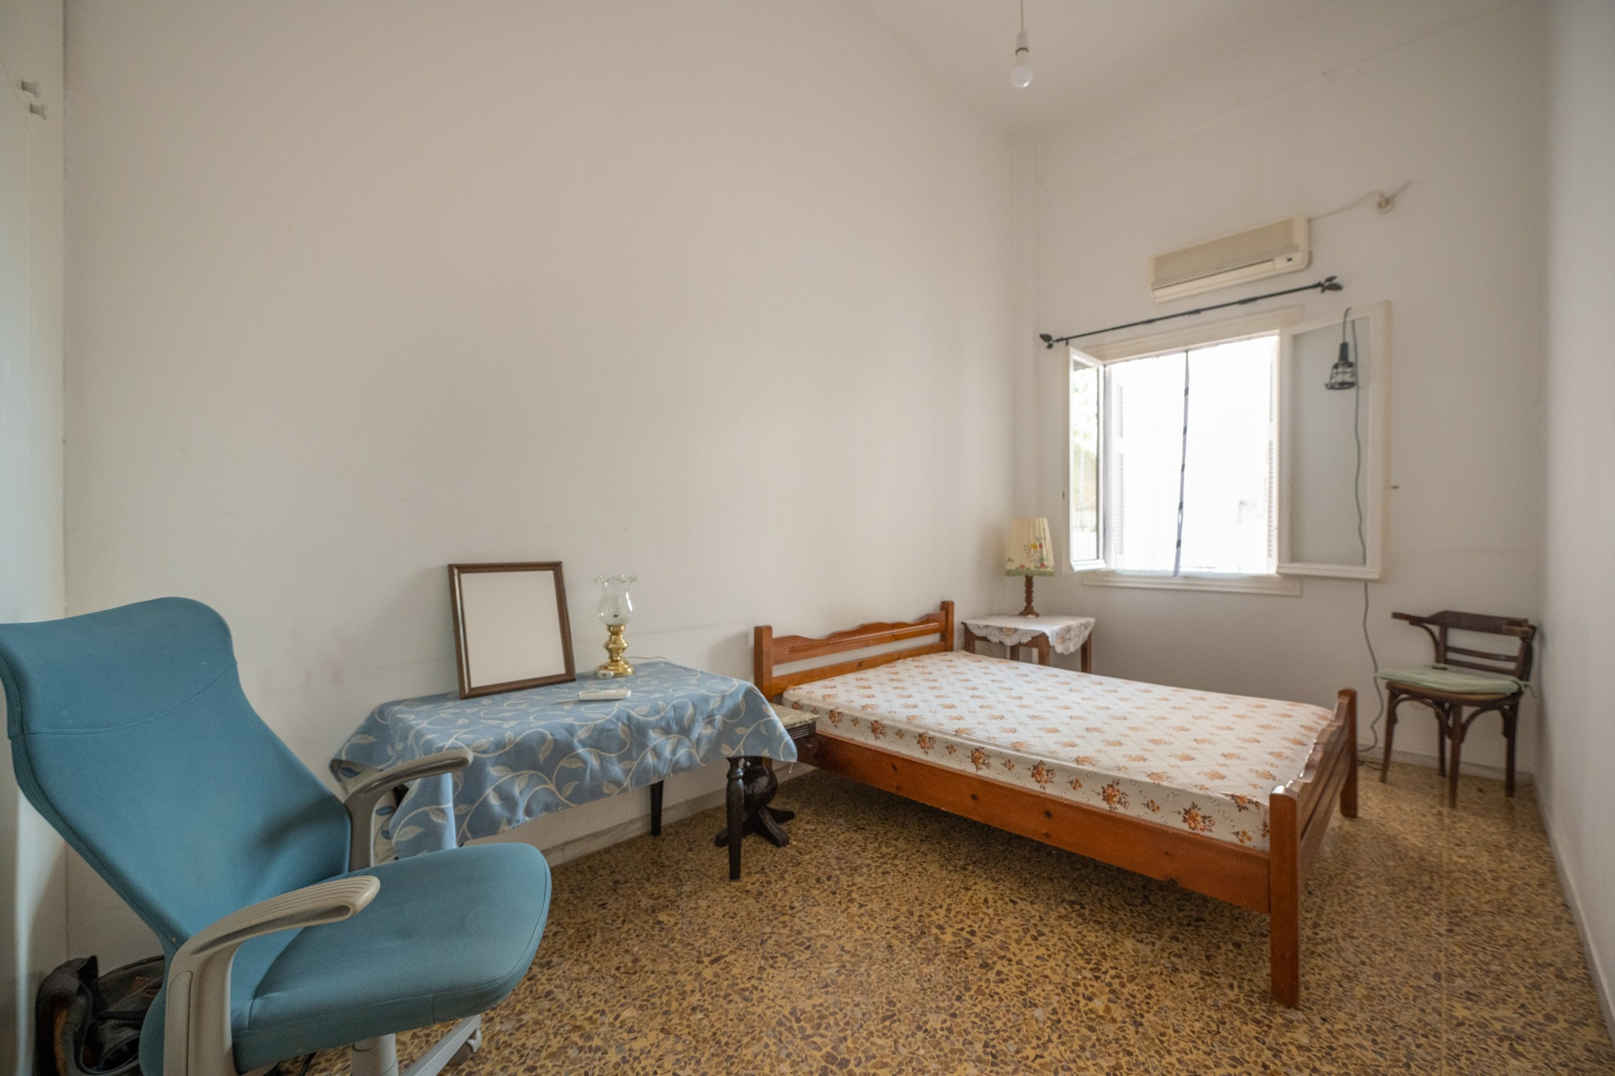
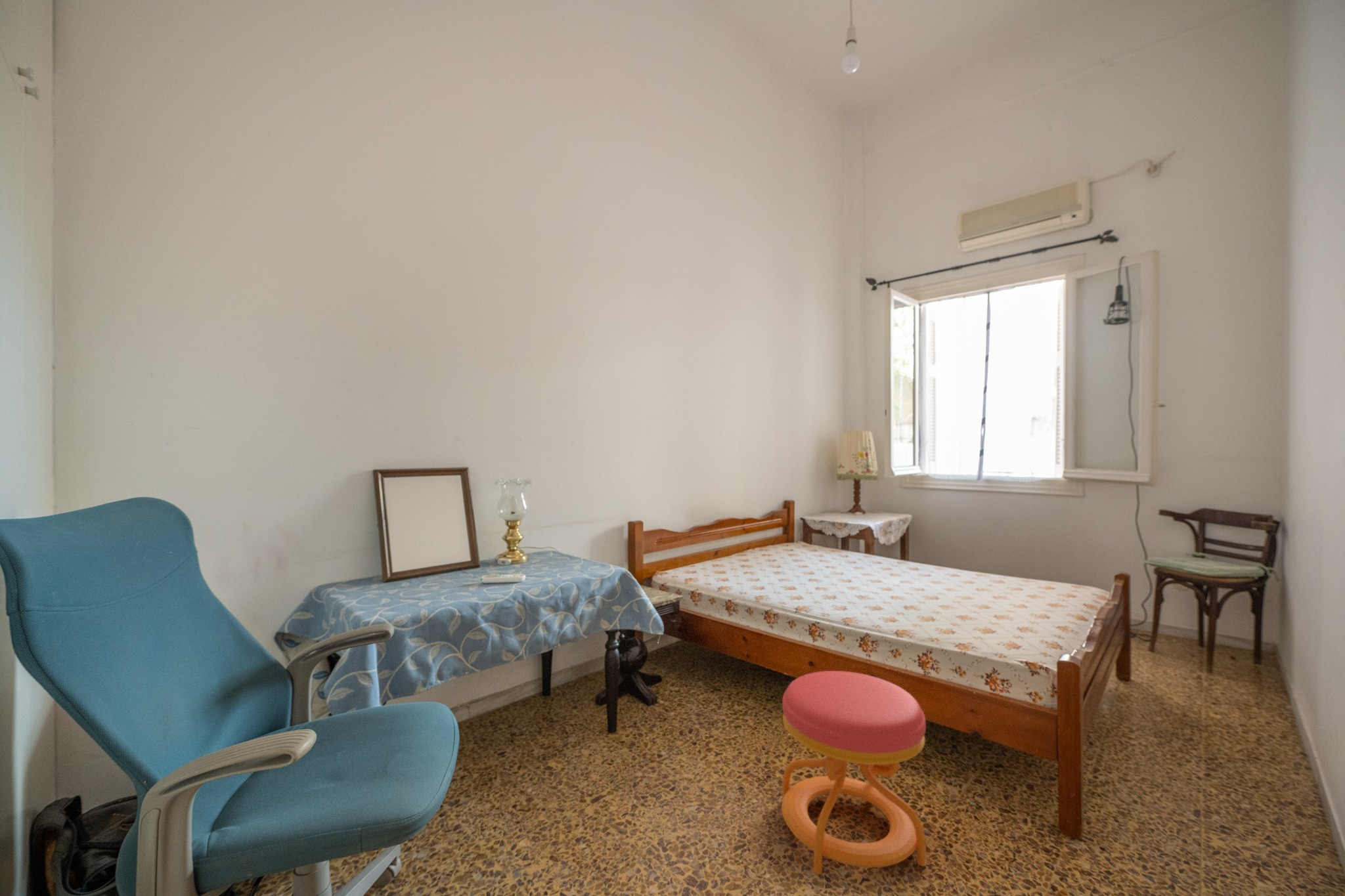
+ stool [781,670,927,875]
